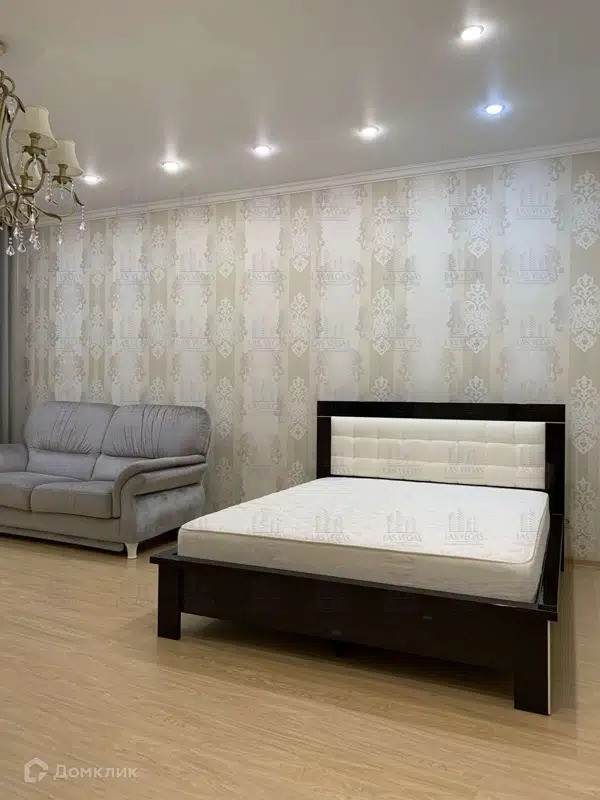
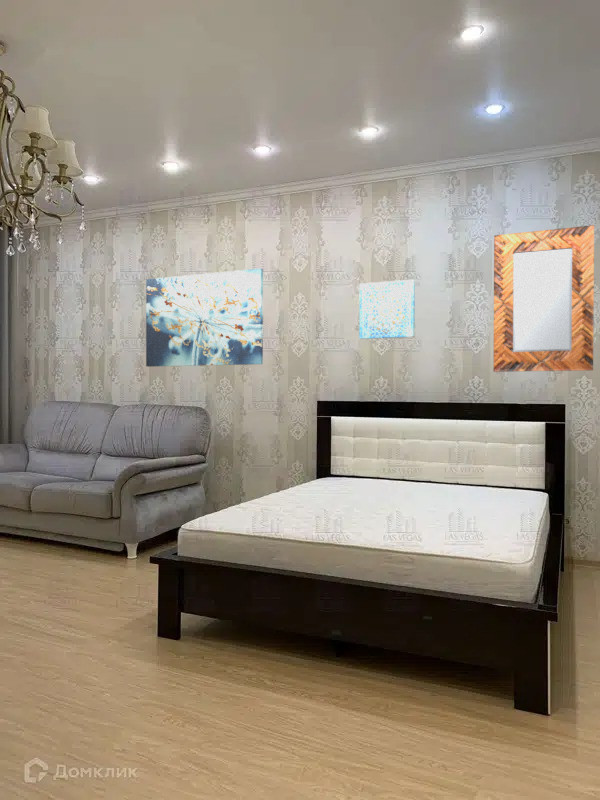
+ wall art [145,267,264,368]
+ home mirror [493,224,595,373]
+ wall art [358,278,416,340]
